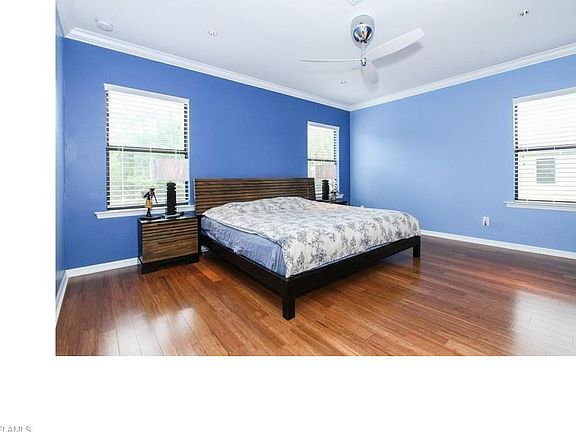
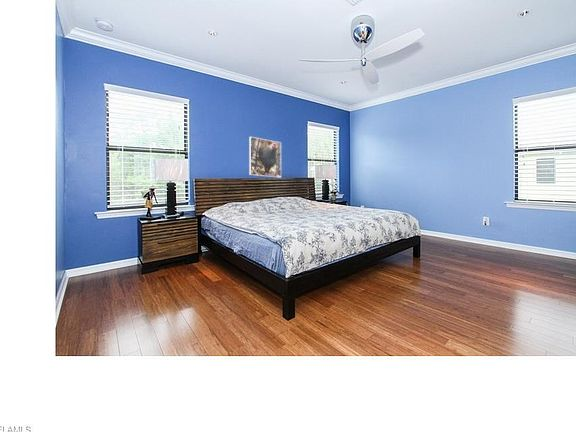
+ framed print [248,136,282,178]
